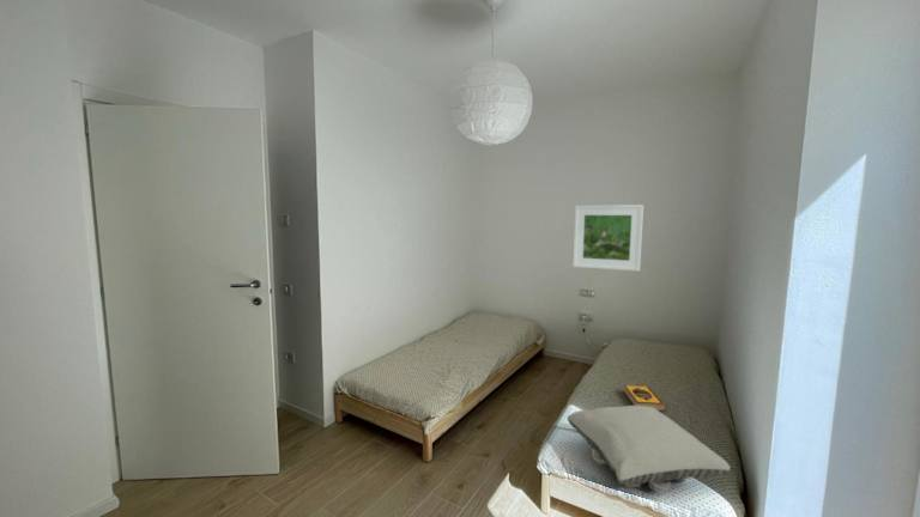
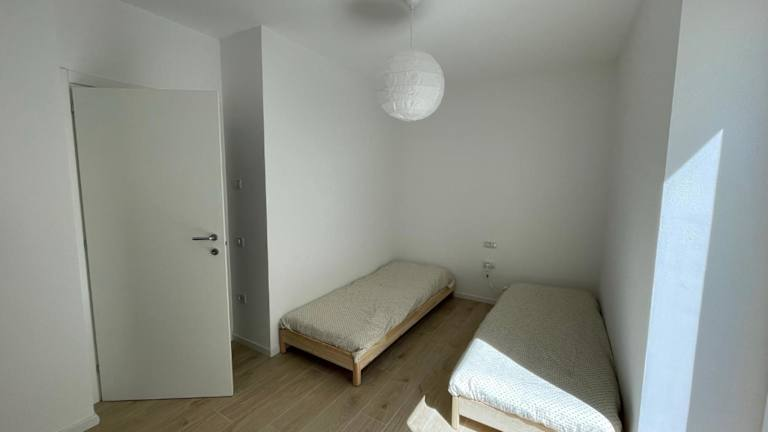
- pillow [565,405,732,494]
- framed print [571,203,644,272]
- hardback book [623,384,667,413]
